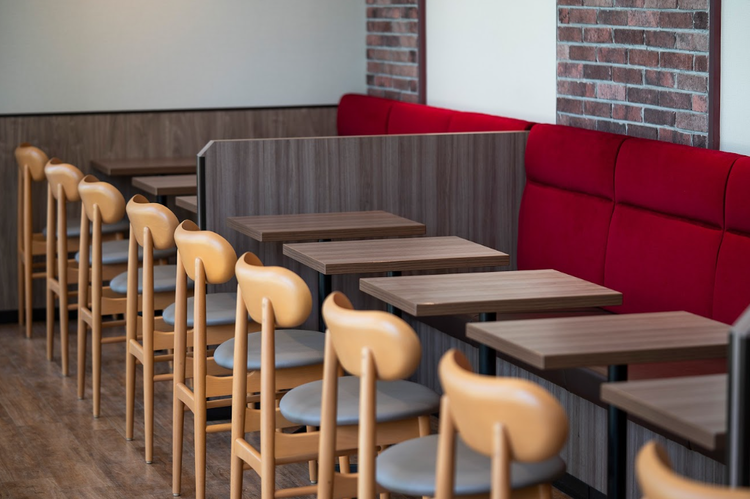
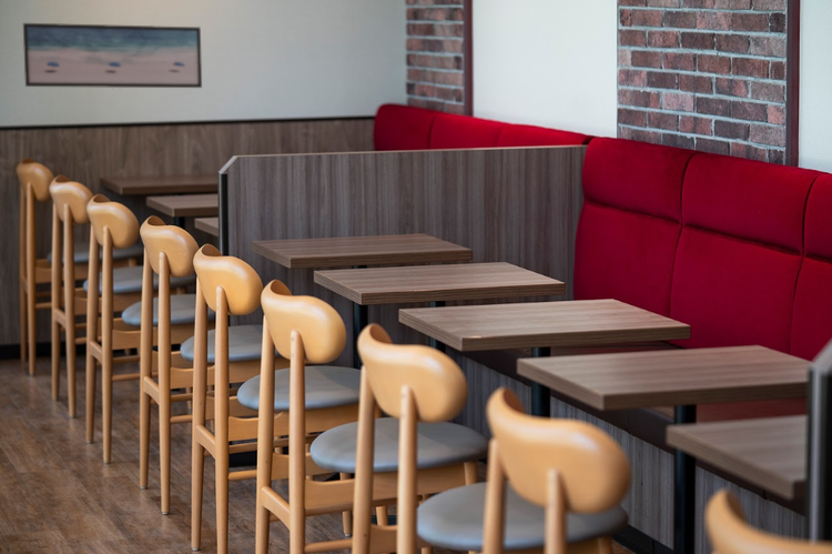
+ wall art [22,22,203,89]
